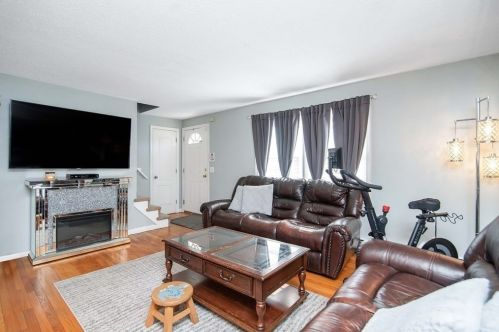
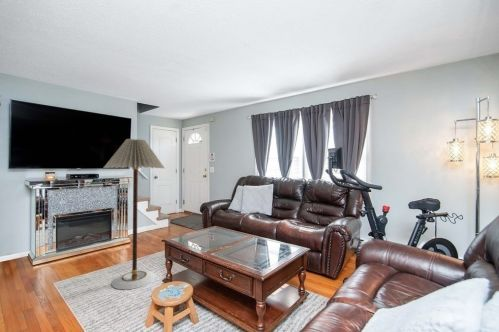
+ floor lamp [103,138,165,290]
